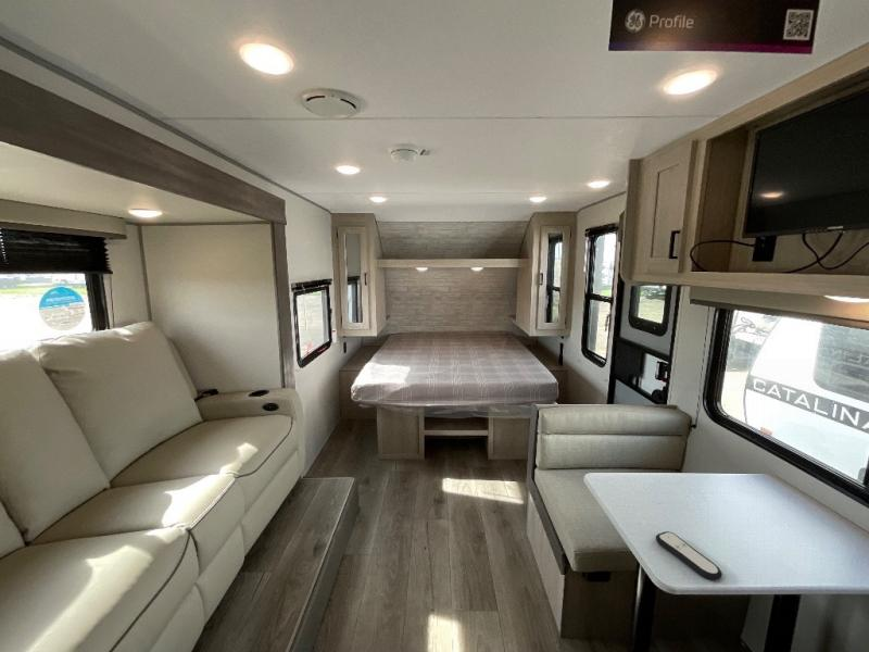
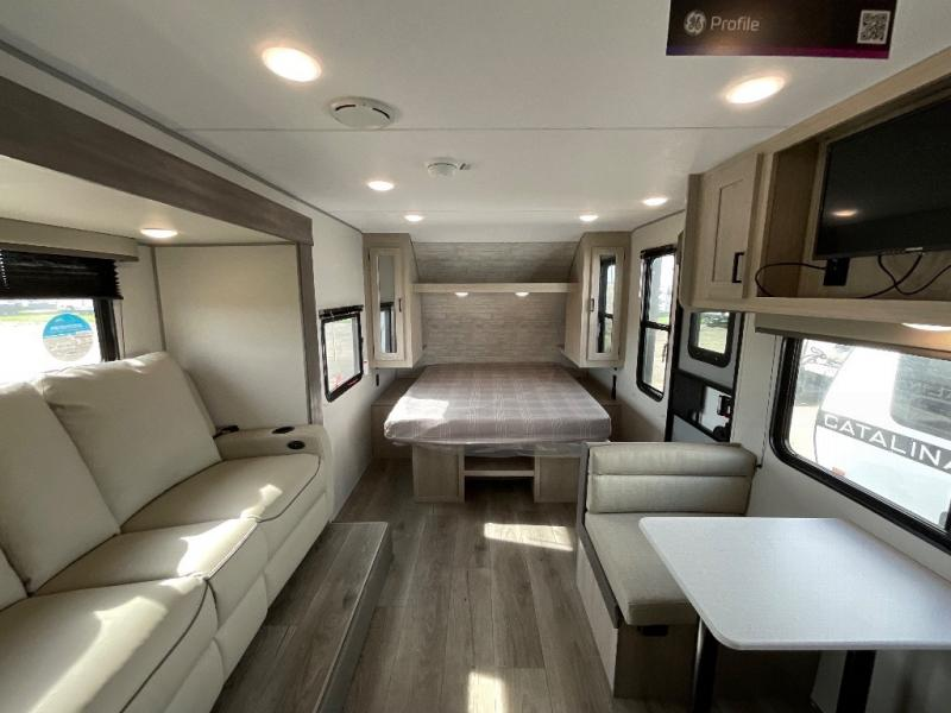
- remote control [655,530,723,581]
